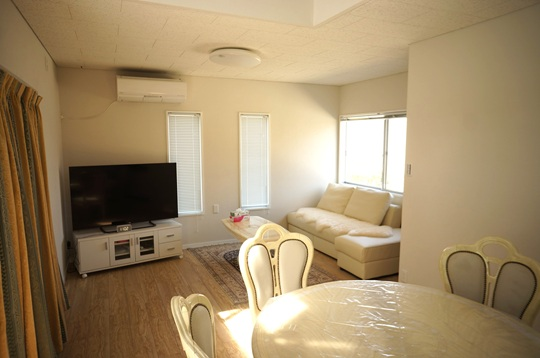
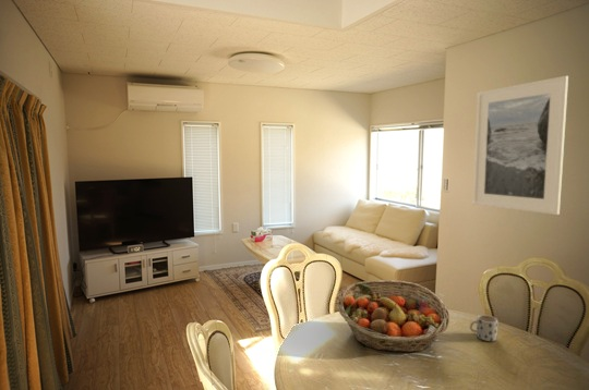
+ mug [469,314,498,342]
+ fruit basket [337,279,450,353]
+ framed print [472,75,569,216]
